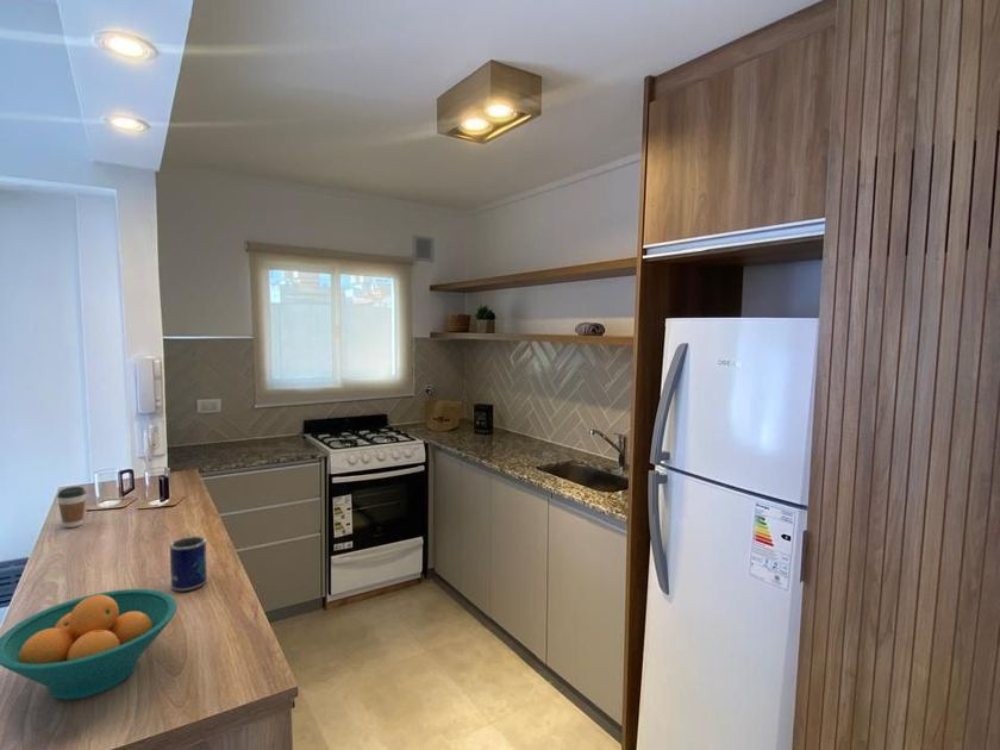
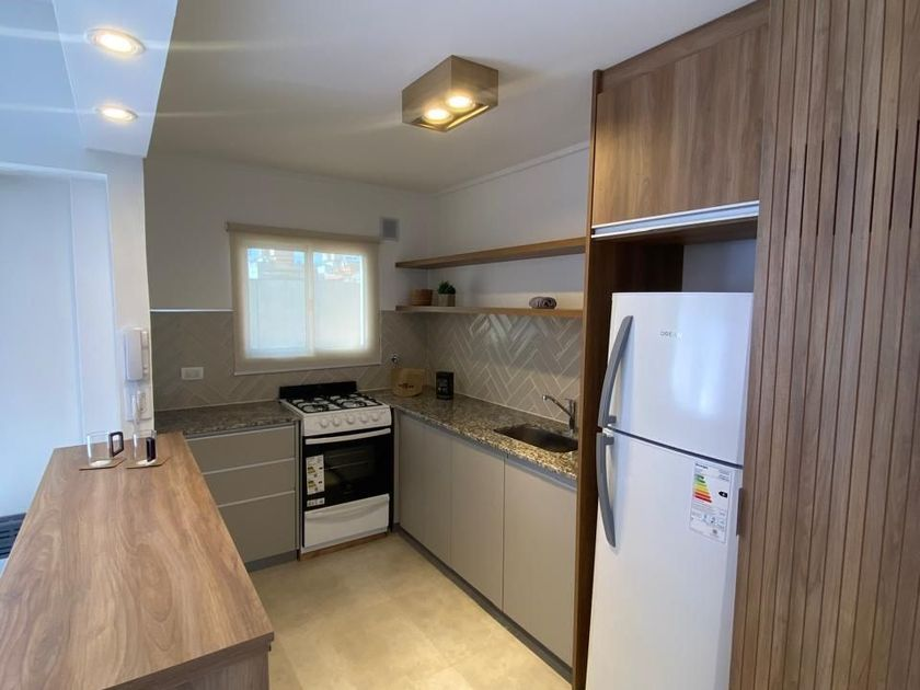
- fruit bowl [0,588,177,700]
- mug [169,536,208,592]
- coffee cup [56,486,87,529]
